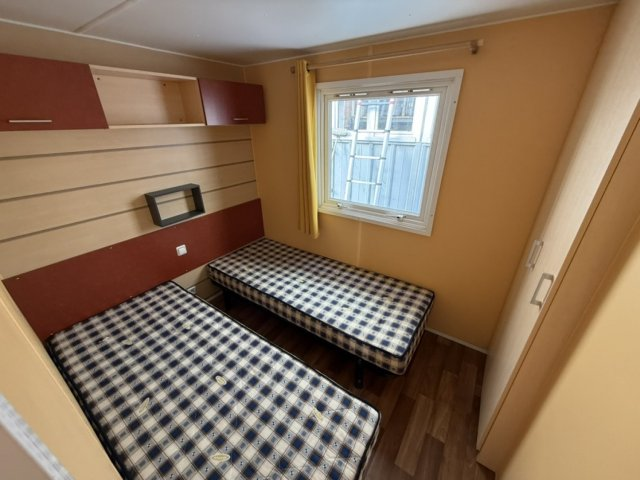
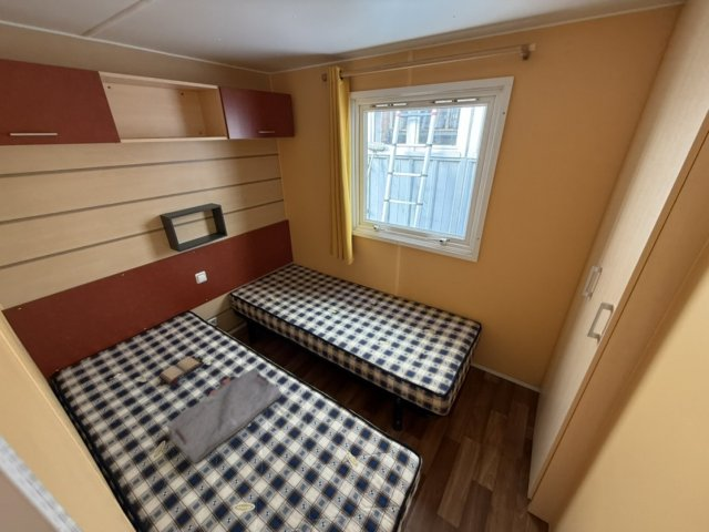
+ serving tray [165,367,282,464]
+ hardback book [157,355,205,387]
